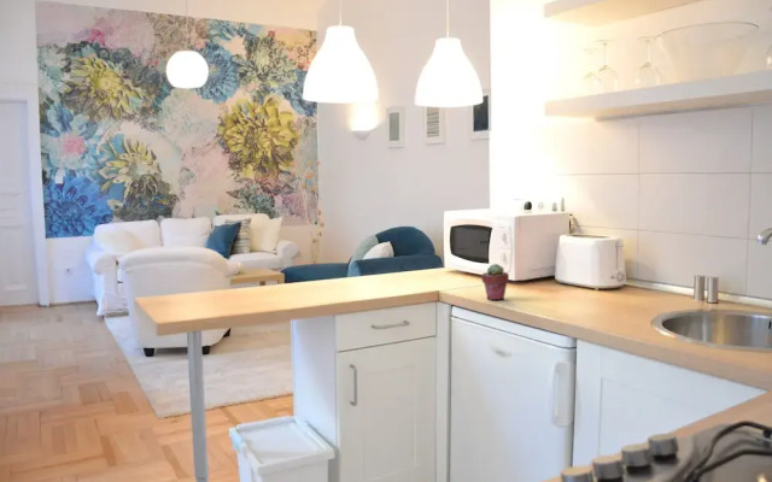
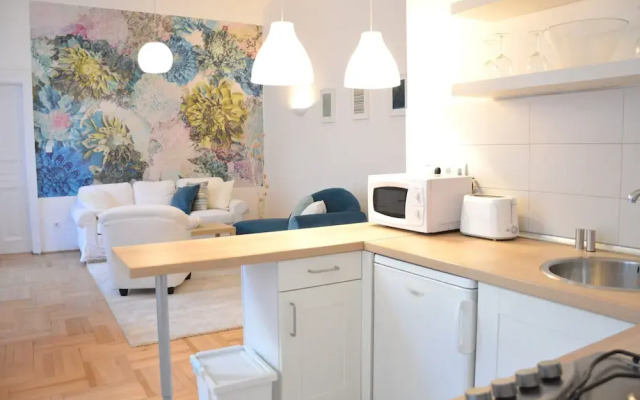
- potted succulent [480,263,510,301]
